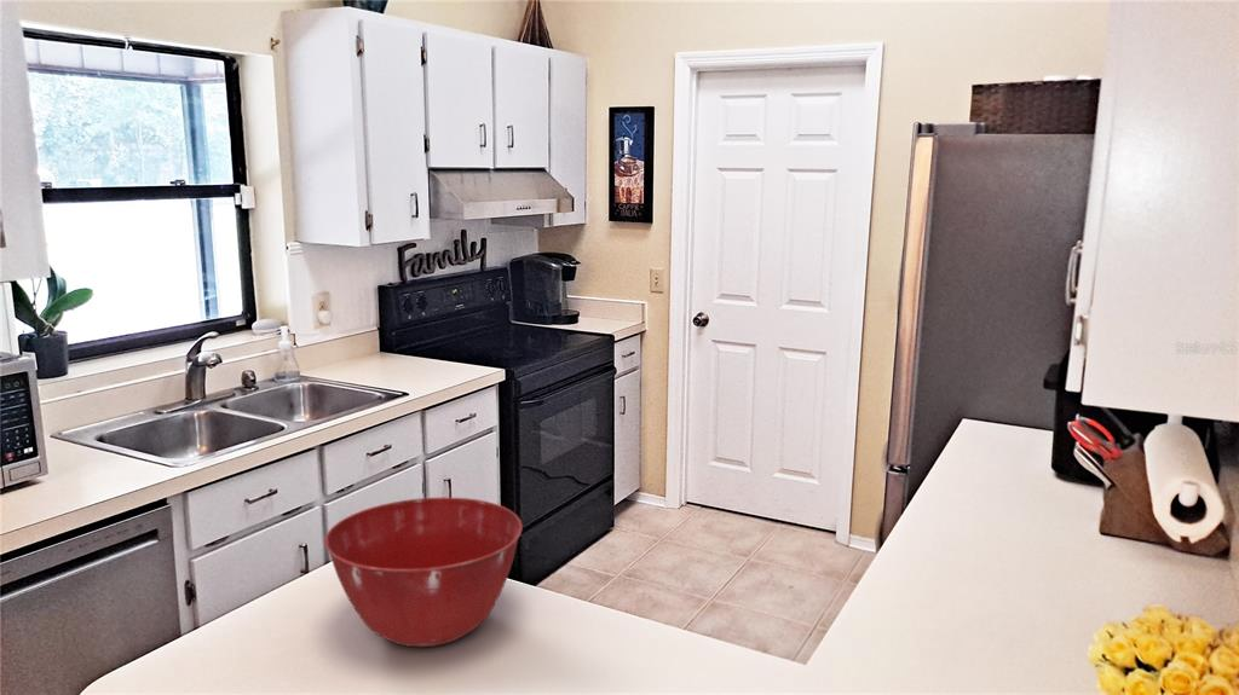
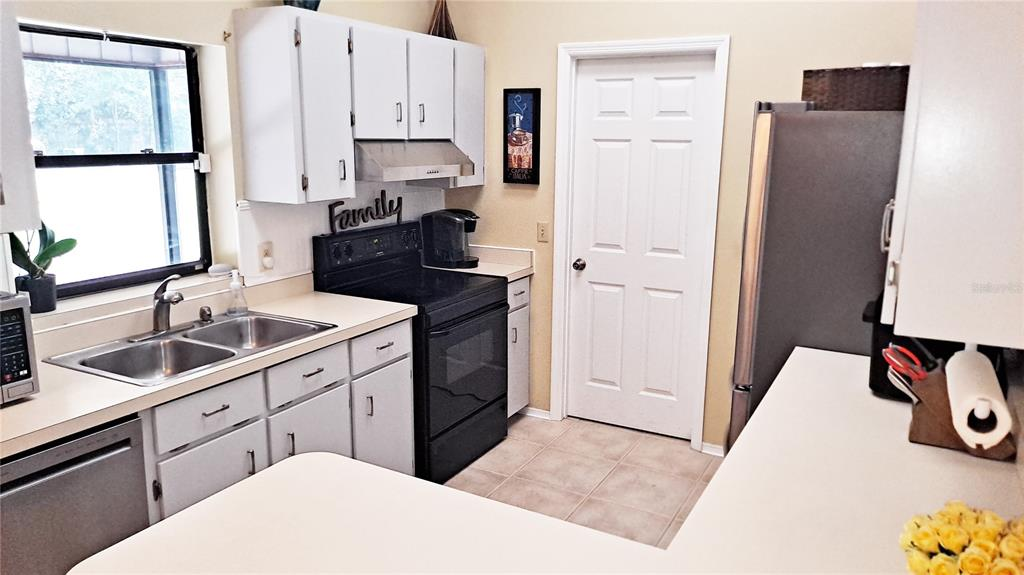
- mixing bowl [323,496,524,648]
